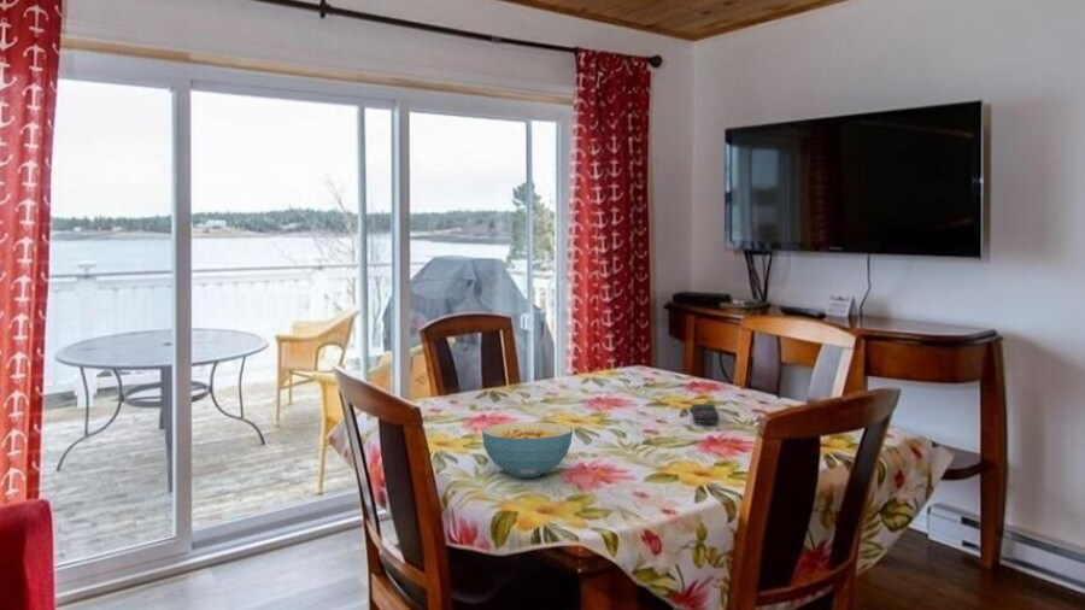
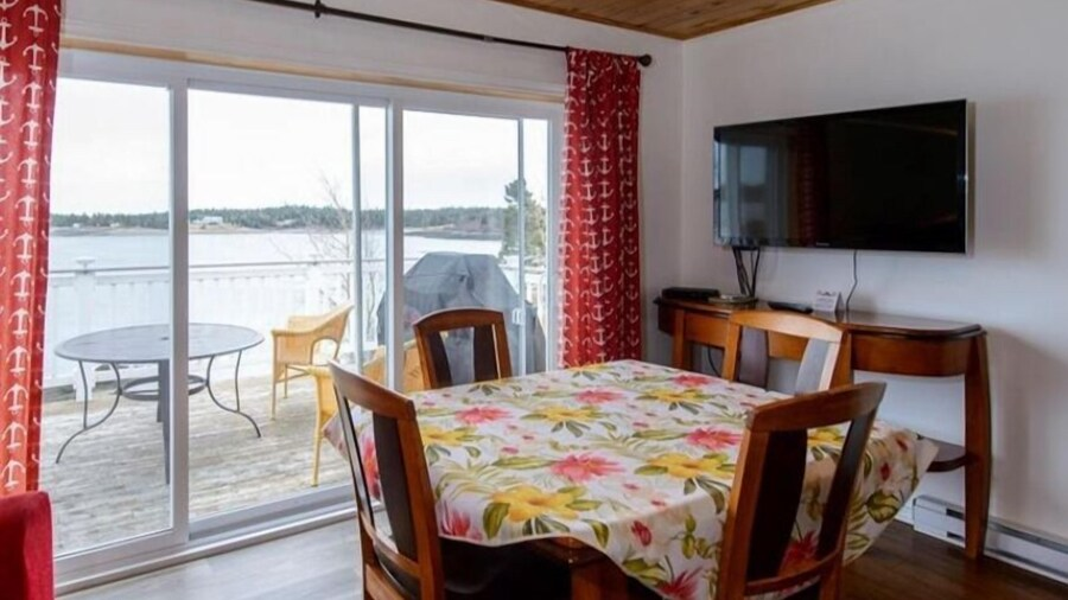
- cereal bowl [481,421,574,479]
- remote control [691,403,720,424]
